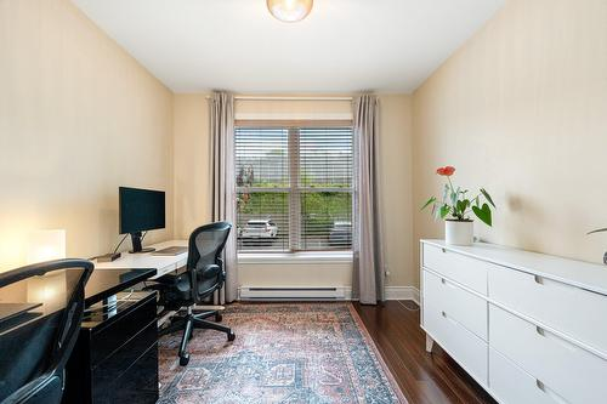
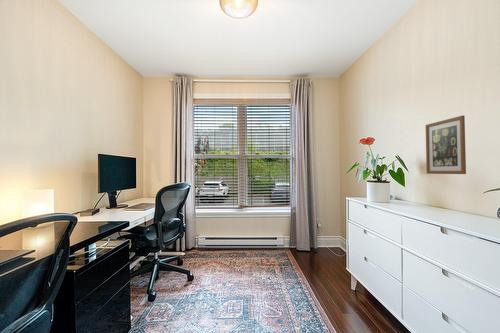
+ wall art [425,114,467,175]
